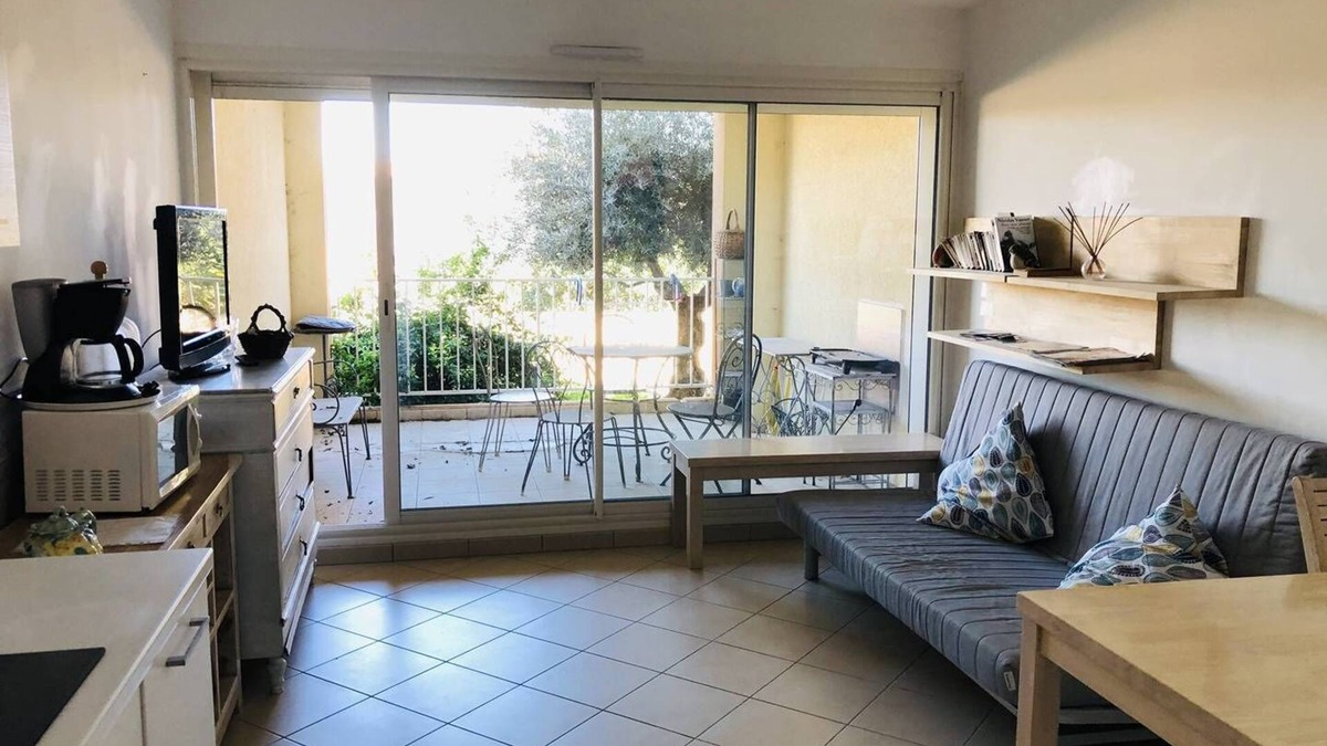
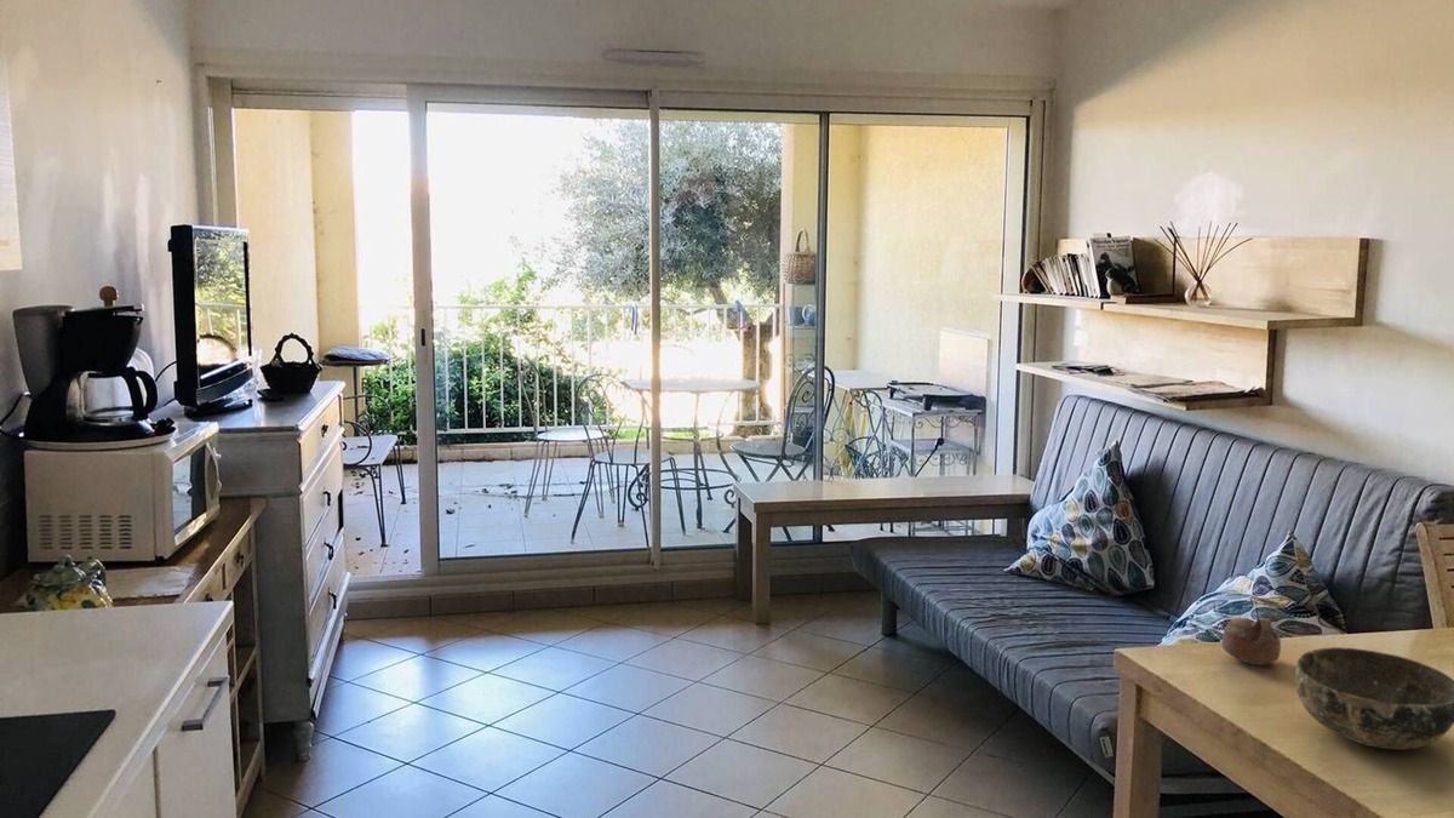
+ bowl [1294,646,1454,751]
+ cup [1221,617,1282,667]
